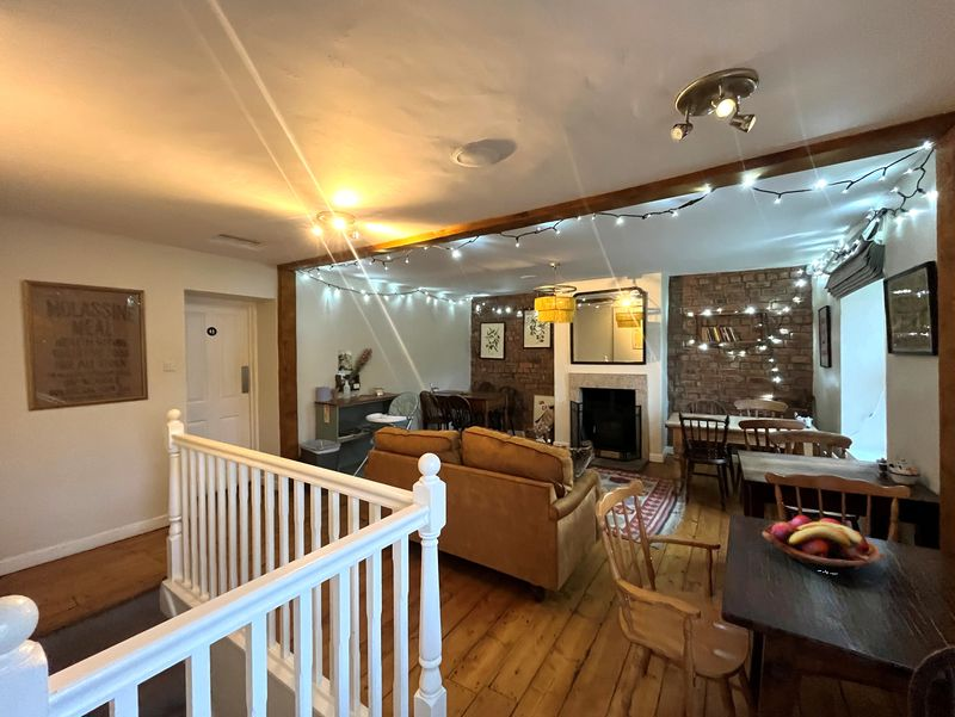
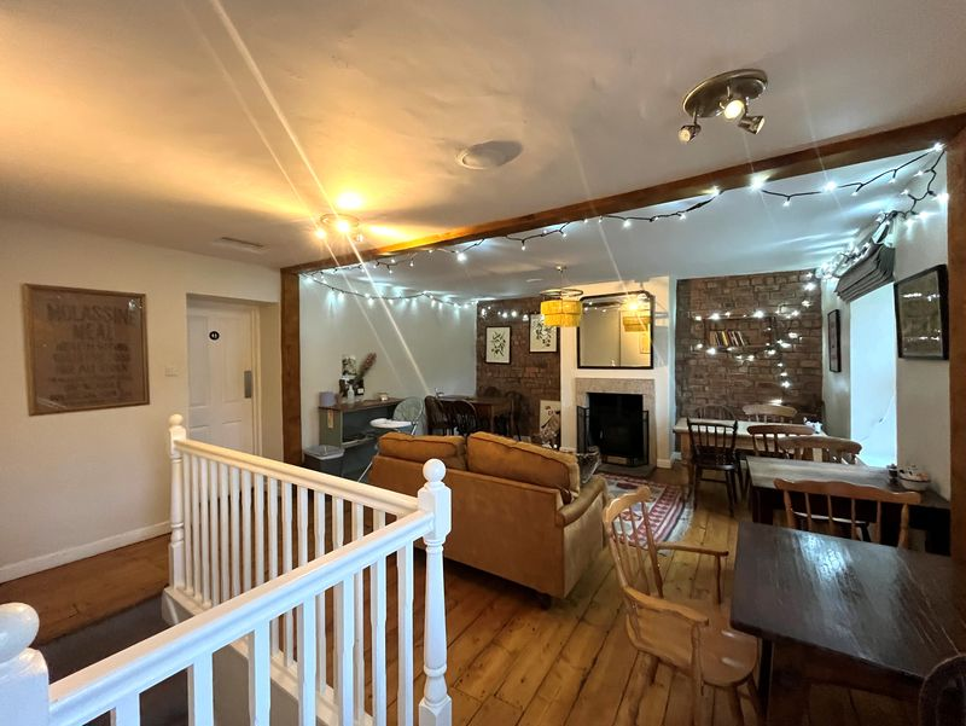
- fruit basket [762,514,886,570]
